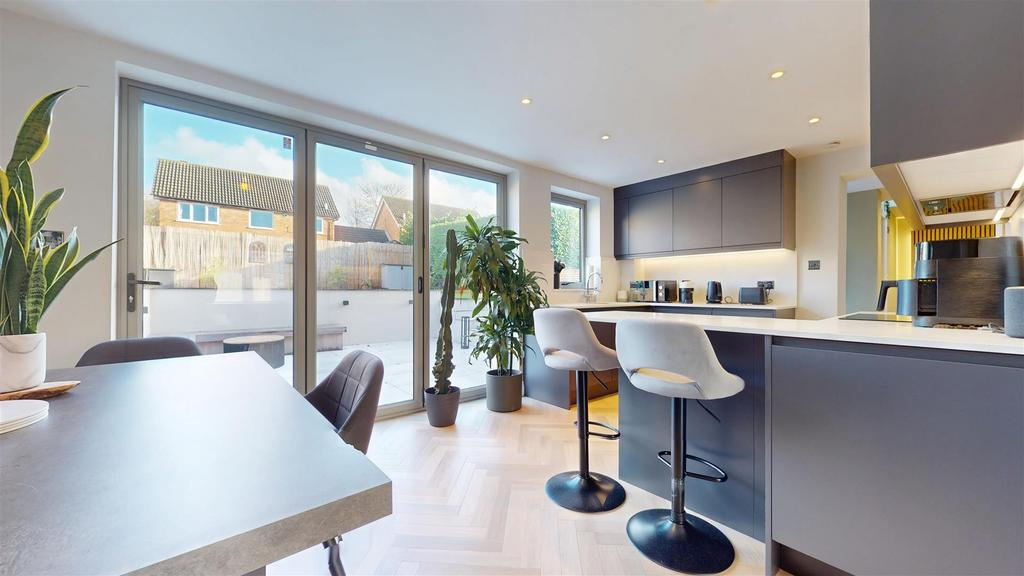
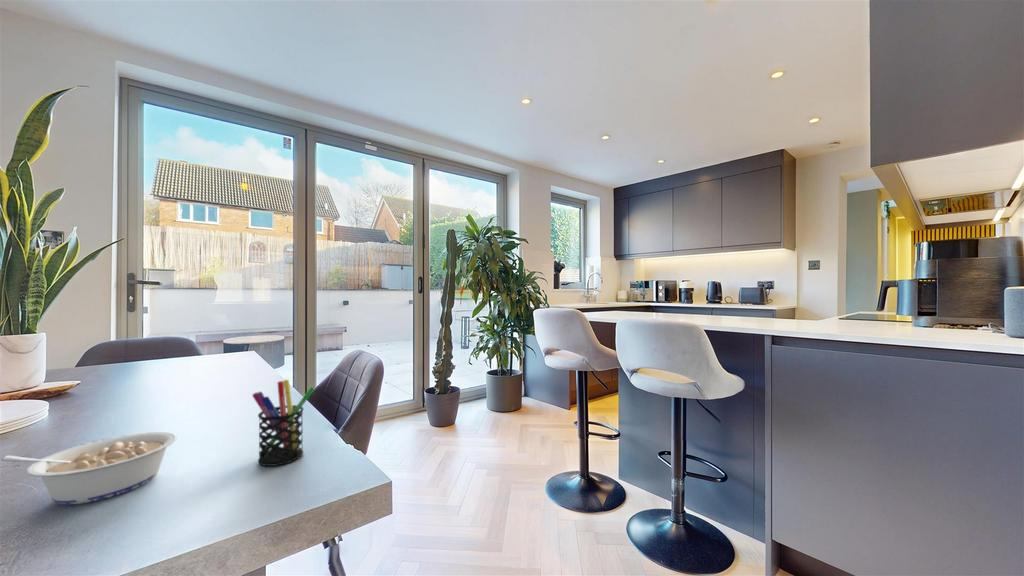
+ pen holder [251,379,316,467]
+ legume [0,431,178,506]
